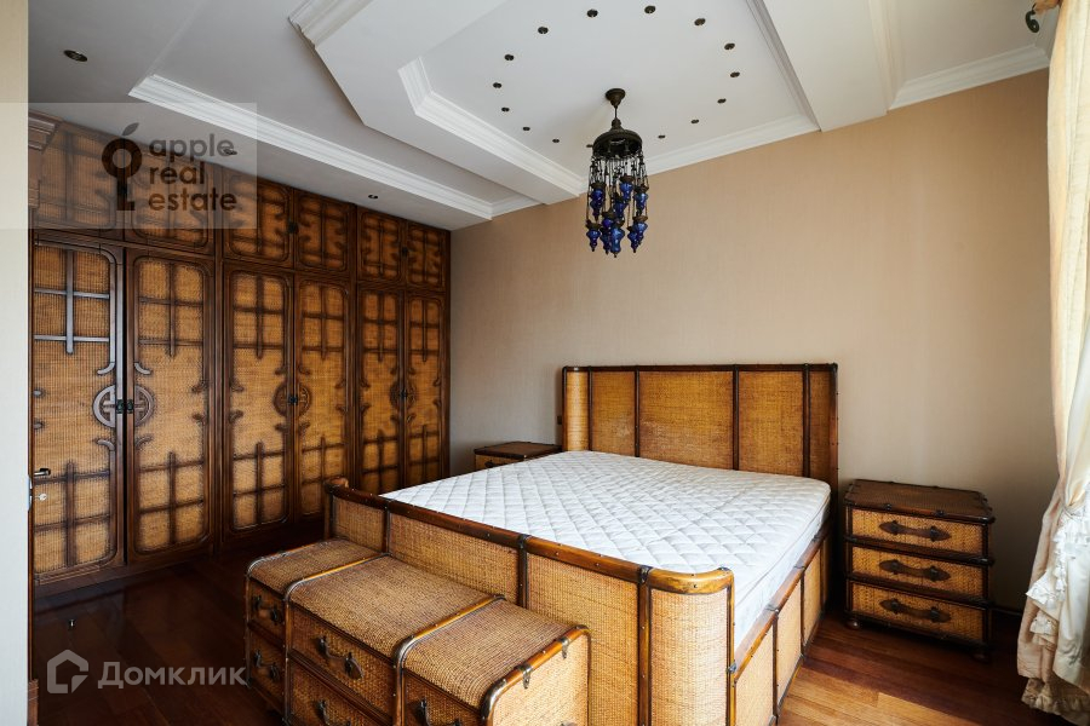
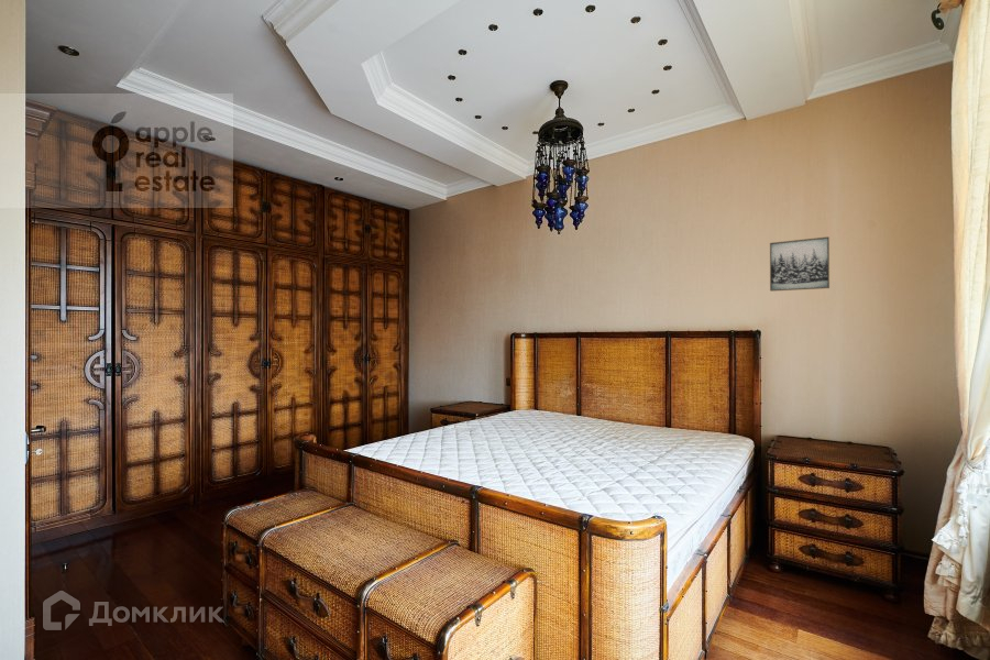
+ wall art [769,235,831,293]
